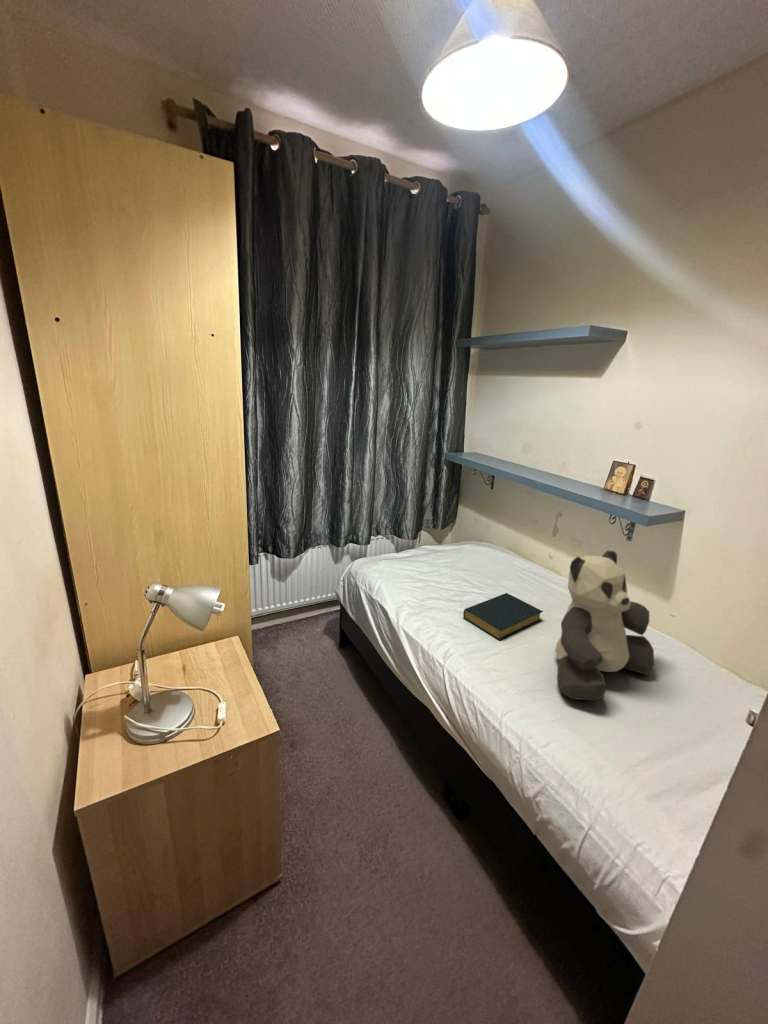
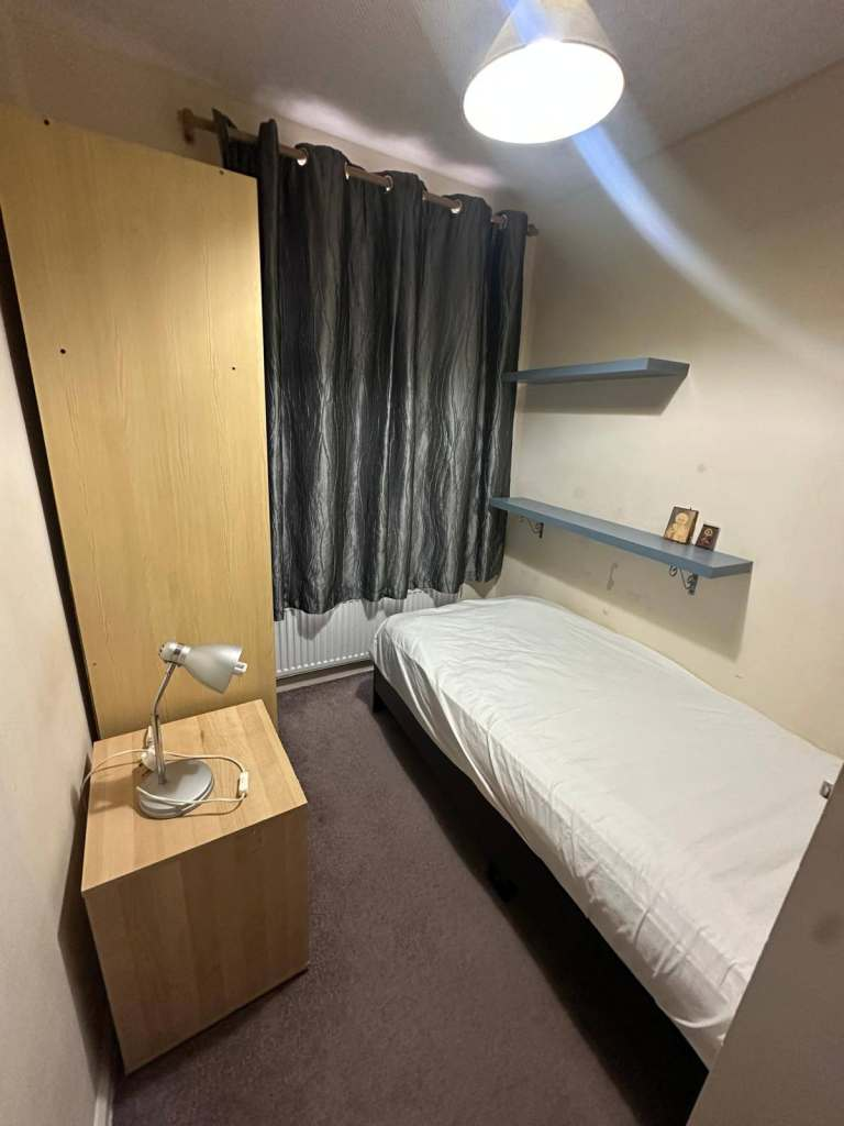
- teddy bear [554,549,655,702]
- hardback book [462,592,544,641]
